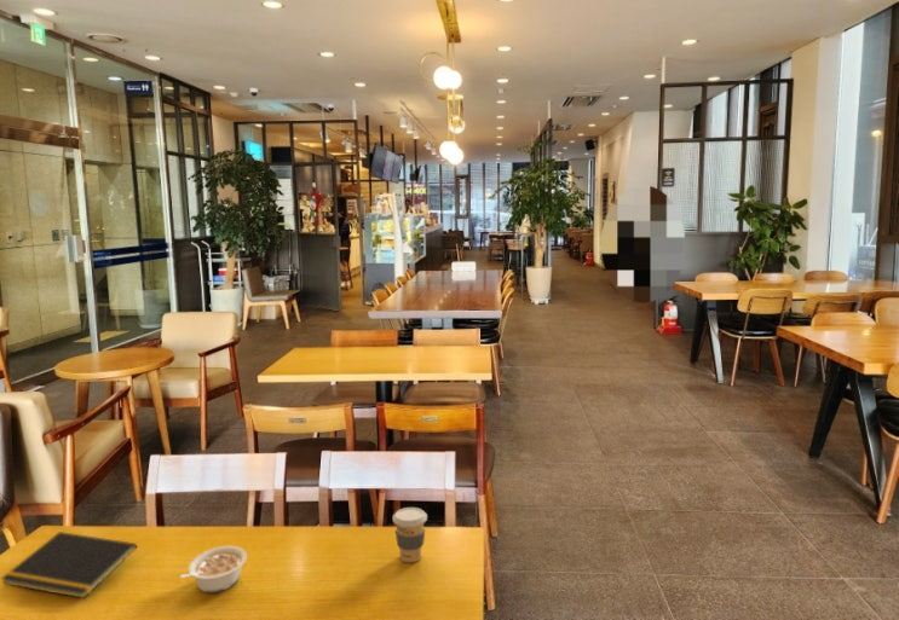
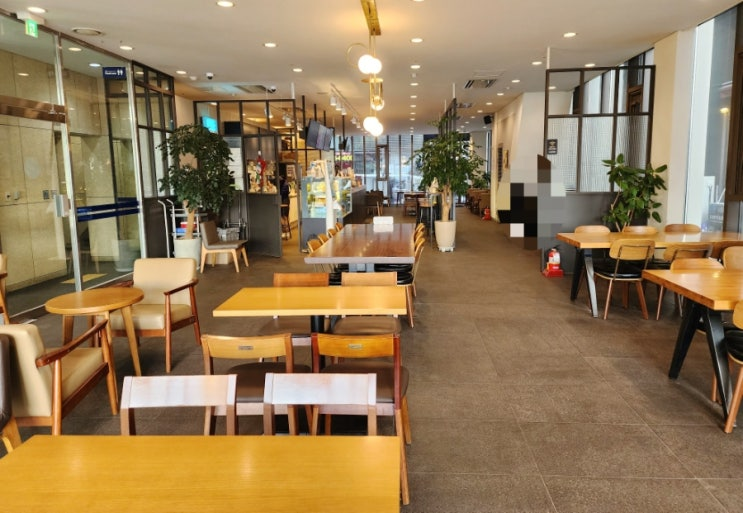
- notepad [0,531,138,599]
- legume [178,545,248,593]
- coffee cup [392,506,428,563]
